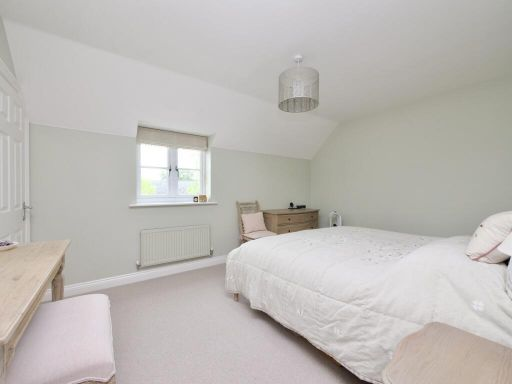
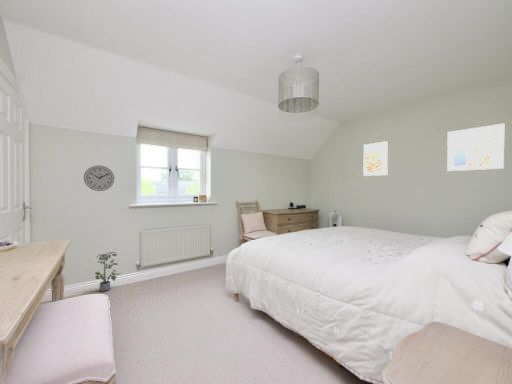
+ wall art [446,122,505,172]
+ wall clock [83,164,116,192]
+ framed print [362,140,389,177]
+ potted plant [94,251,121,292]
